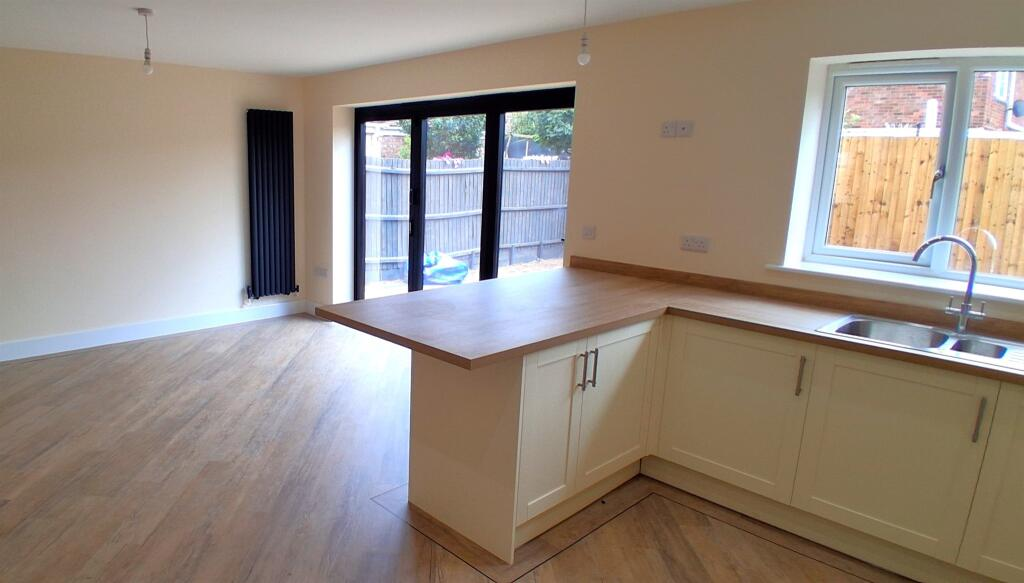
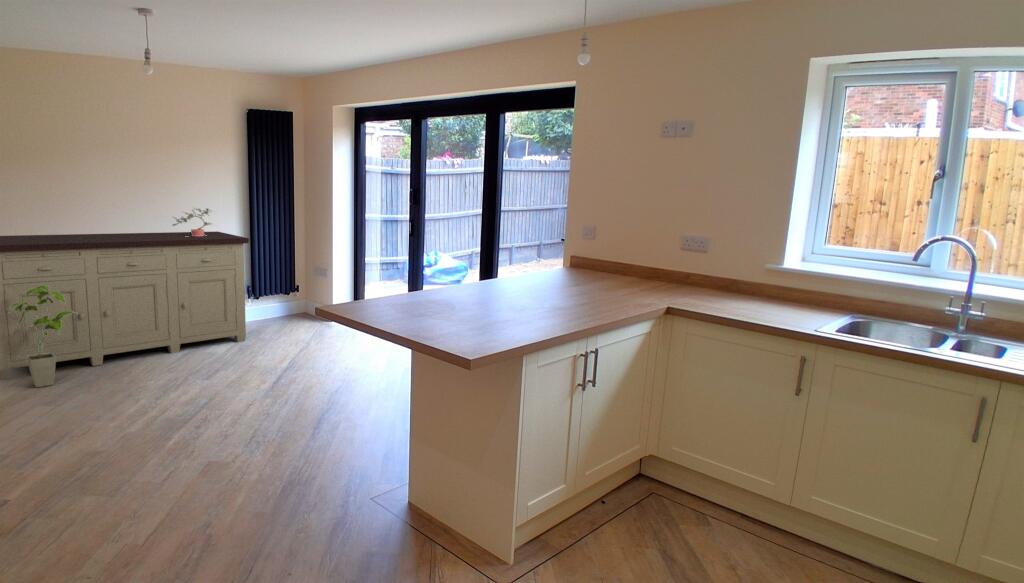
+ potted plant [171,207,212,237]
+ sideboard [0,230,250,382]
+ house plant [9,285,78,388]
